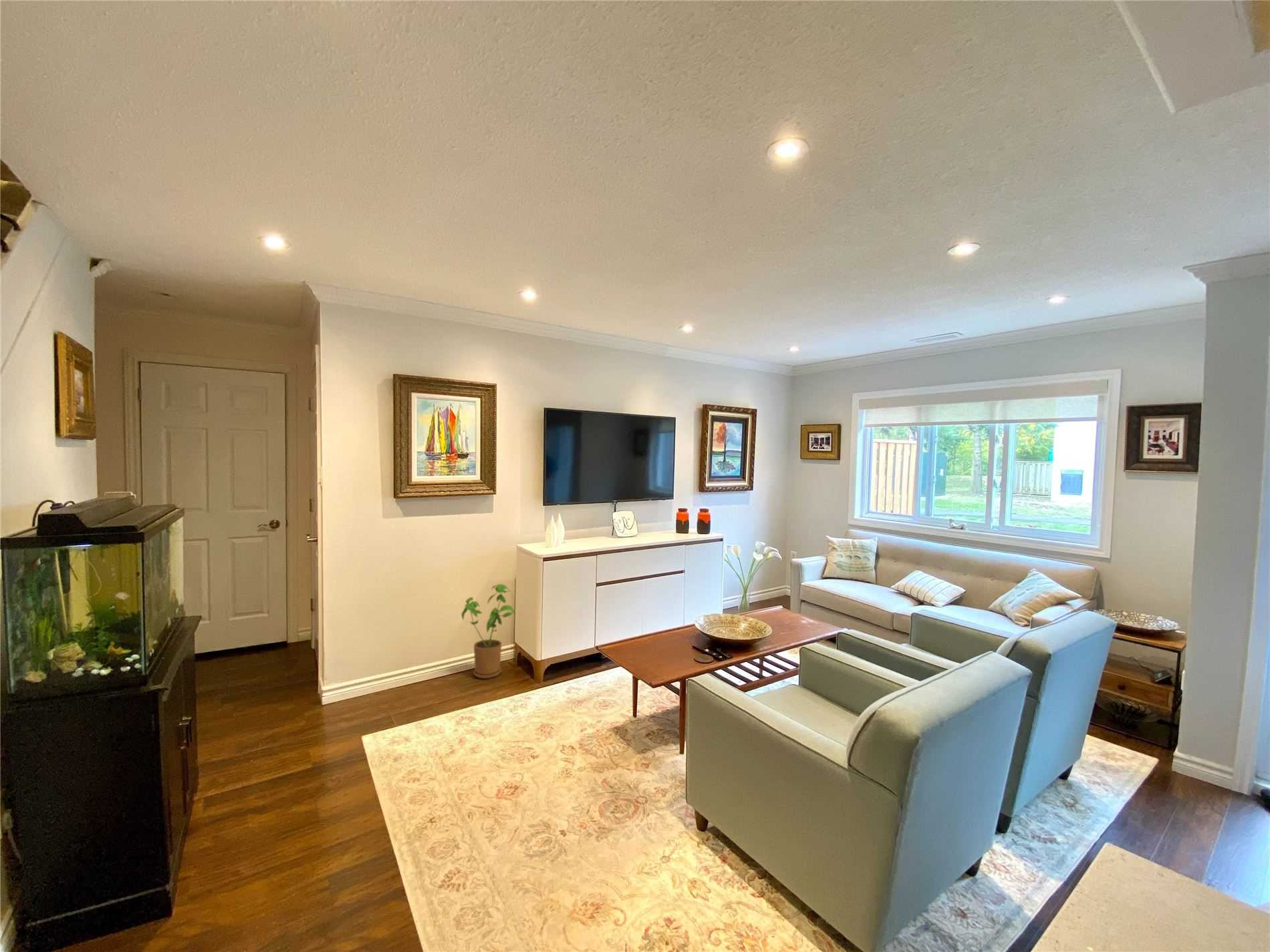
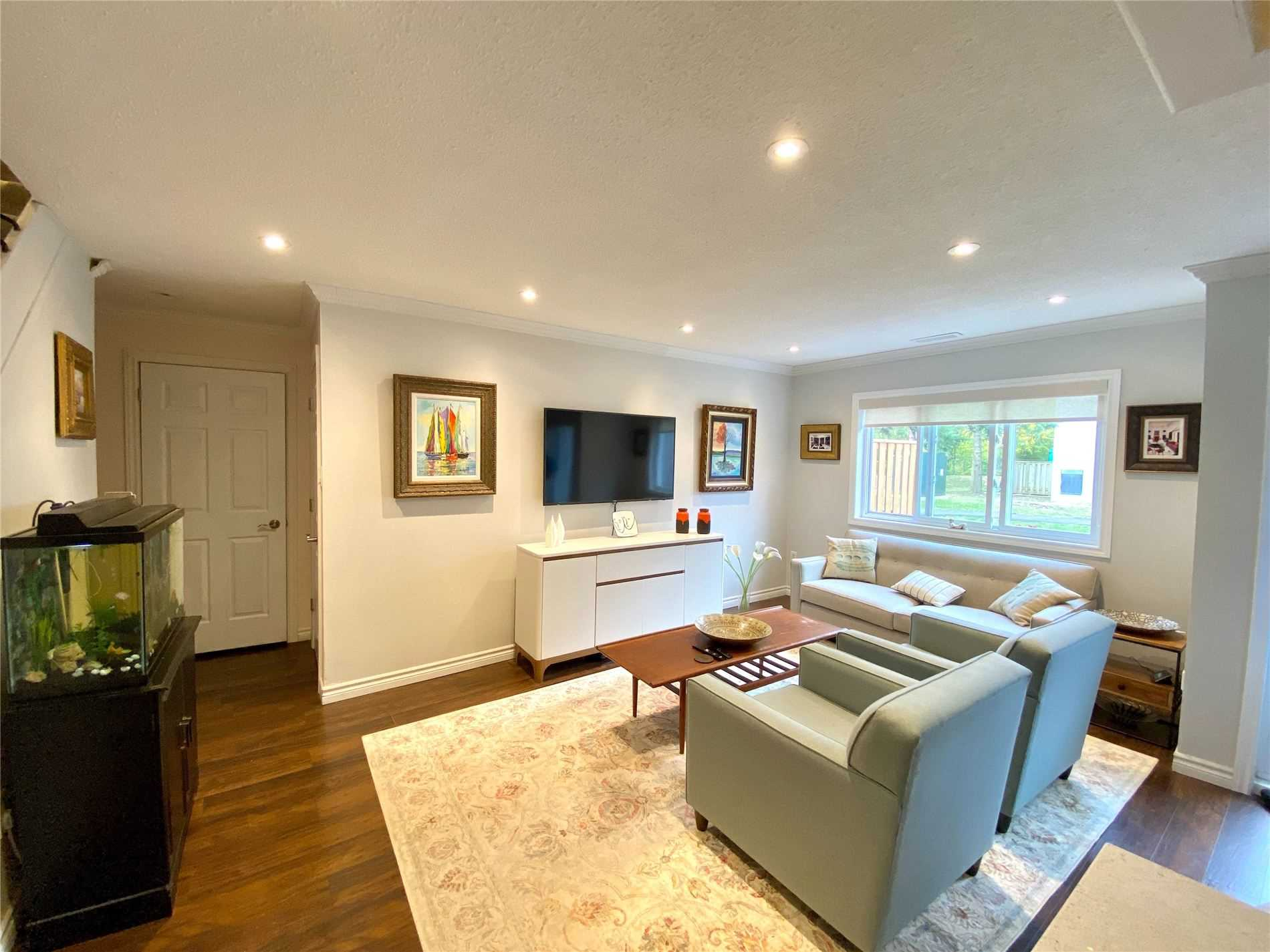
- house plant [461,583,516,679]
